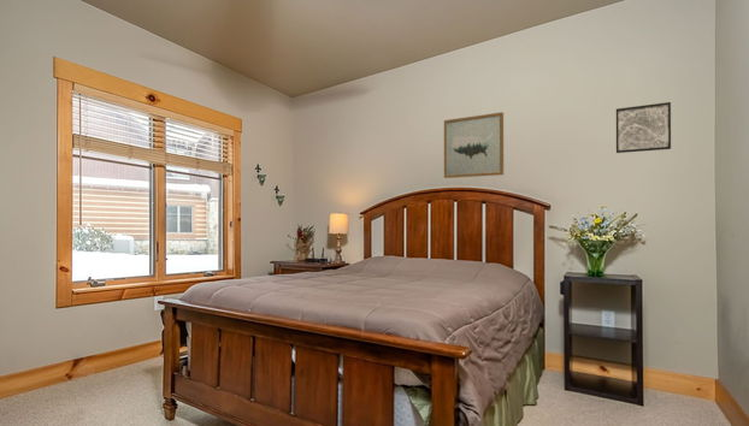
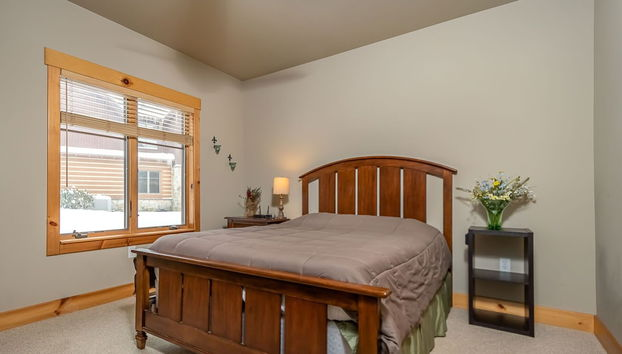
- wall art [443,111,505,179]
- wall art [615,101,672,154]
